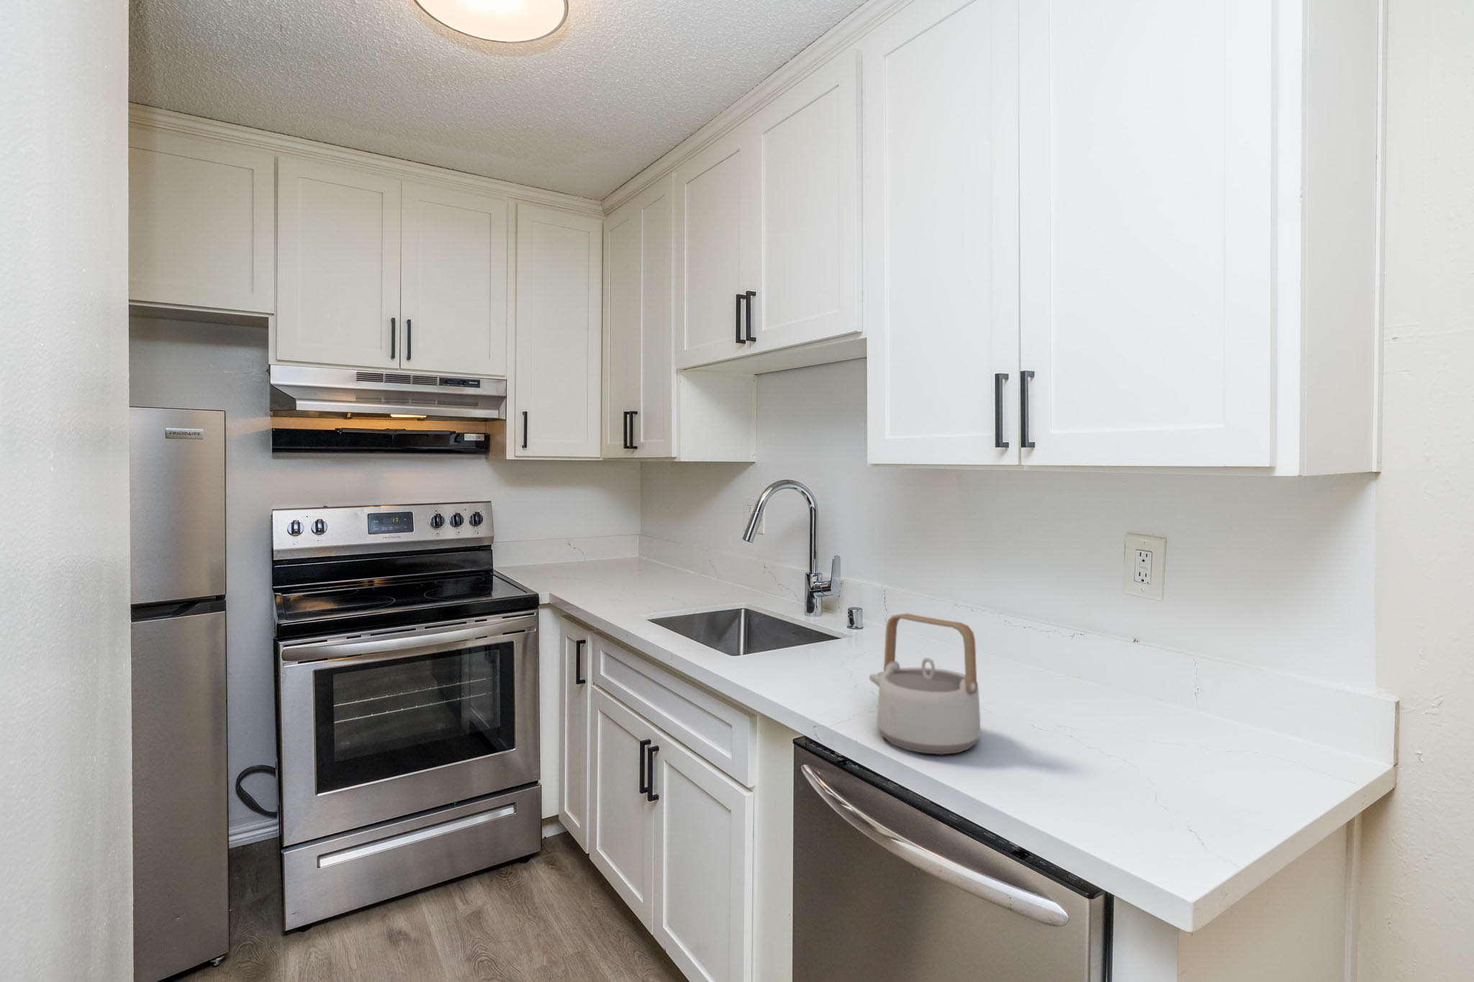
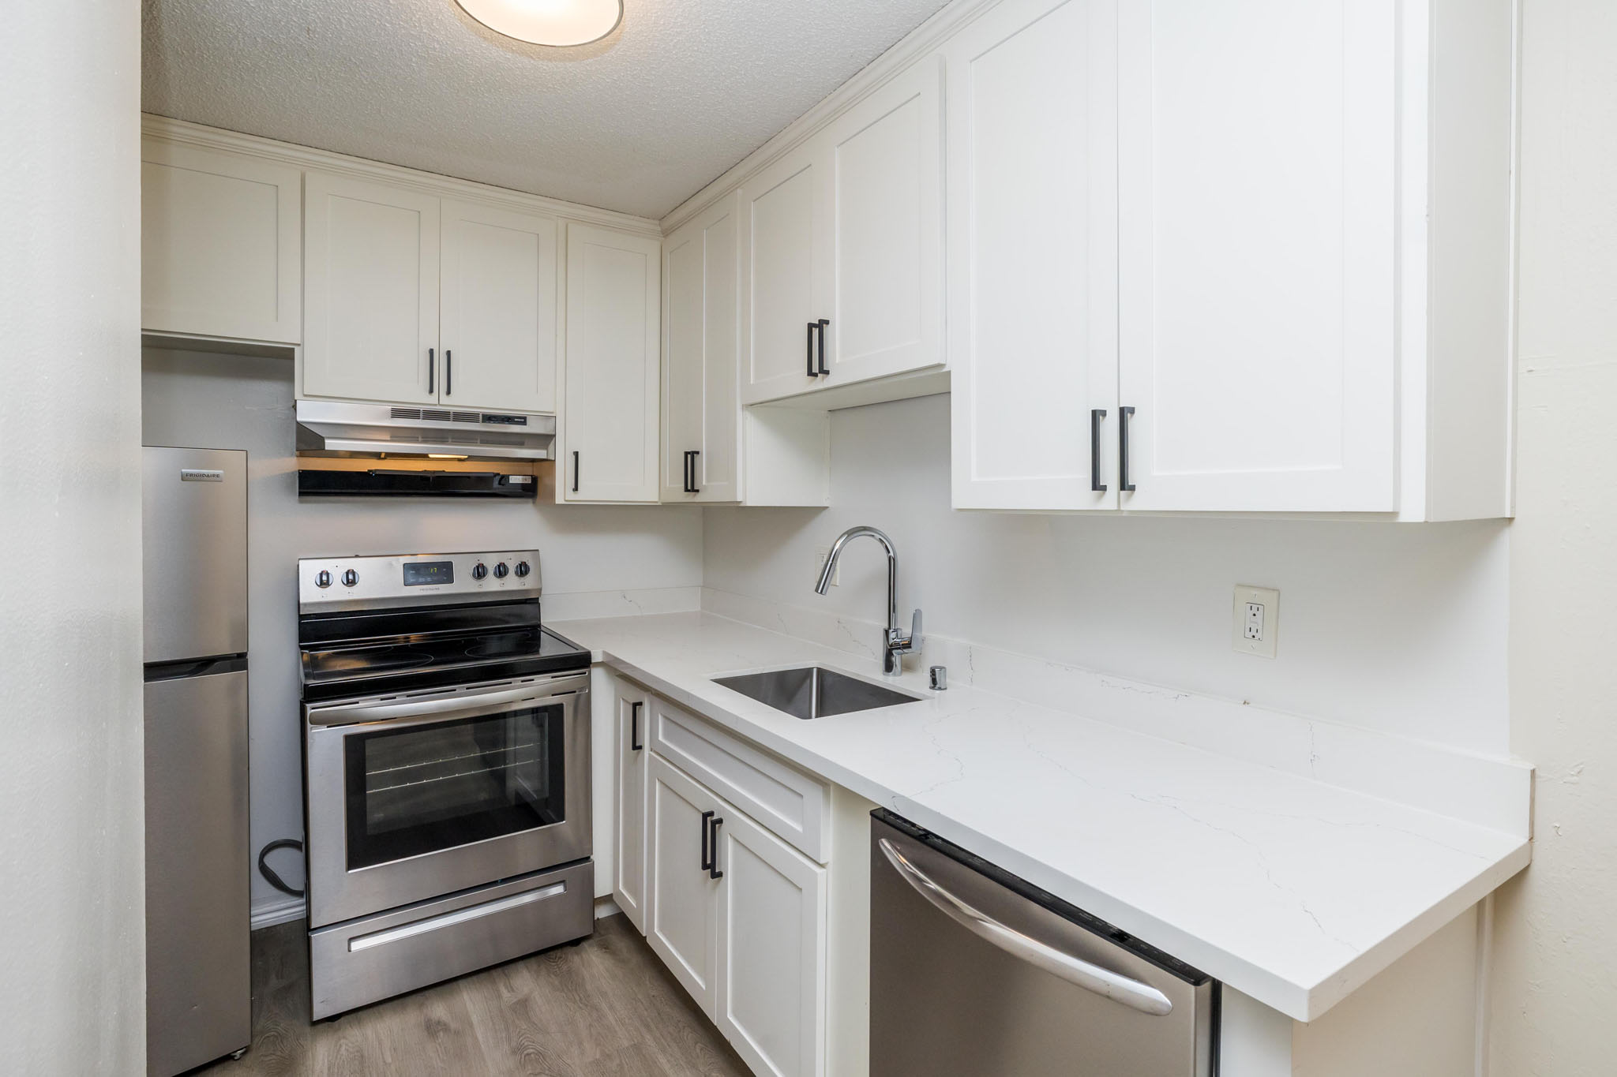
- teapot [869,613,981,755]
